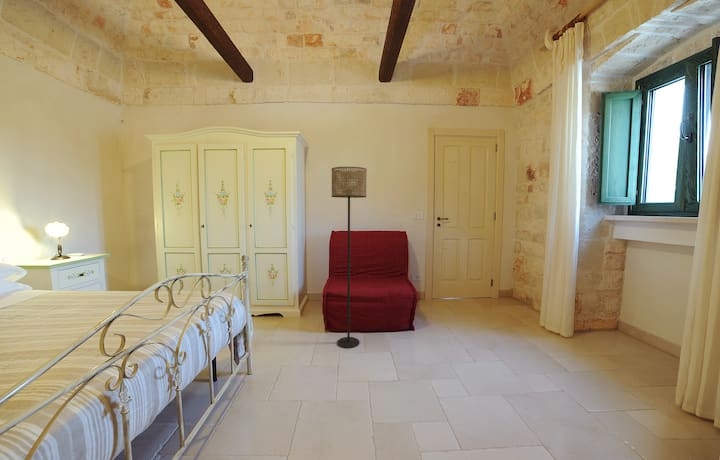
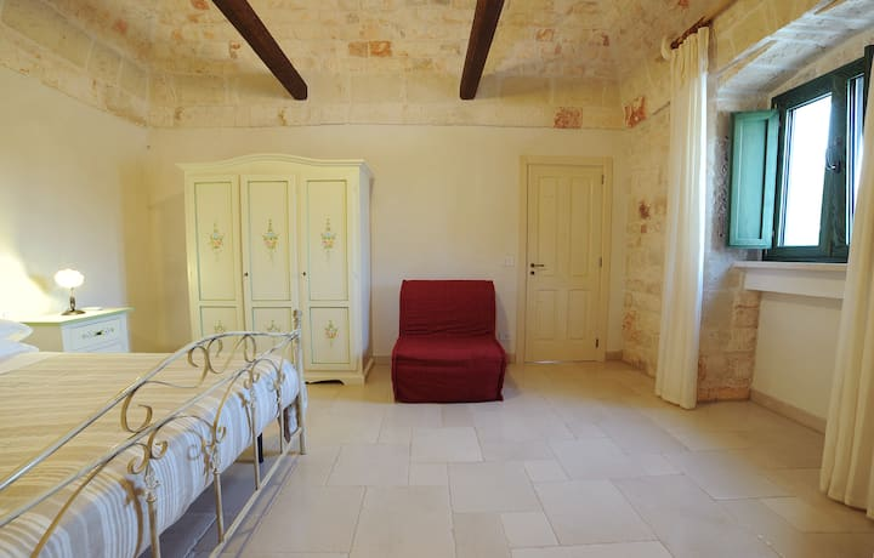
- floor lamp [331,166,368,349]
